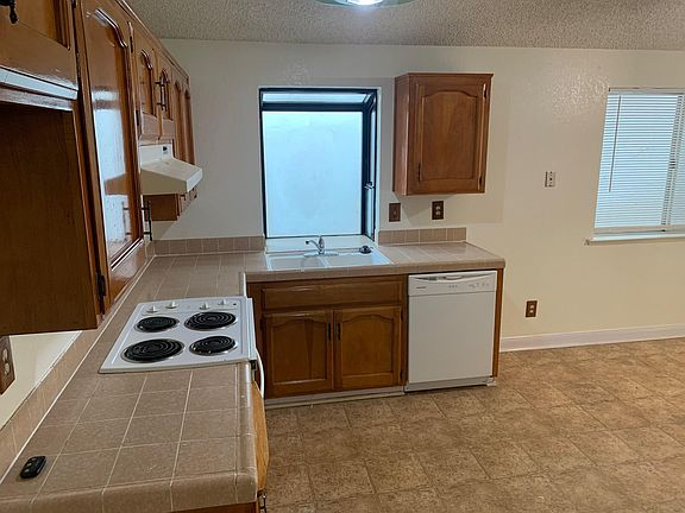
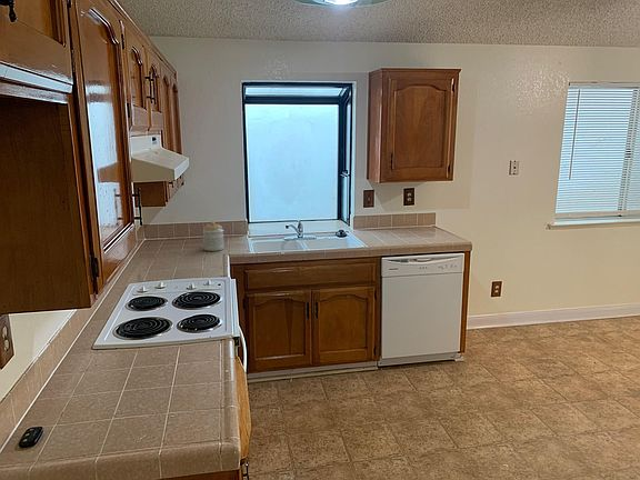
+ jar [202,220,226,252]
